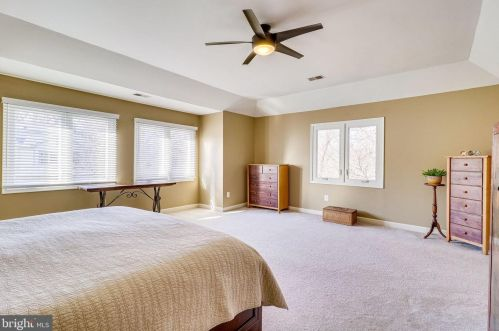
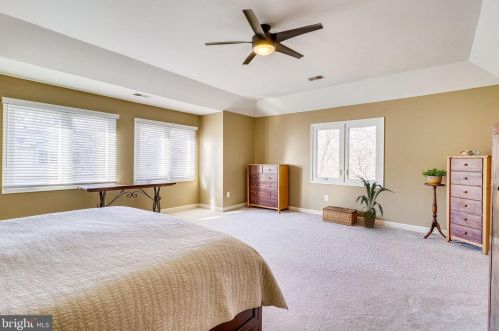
+ house plant [354,175,395,229]
